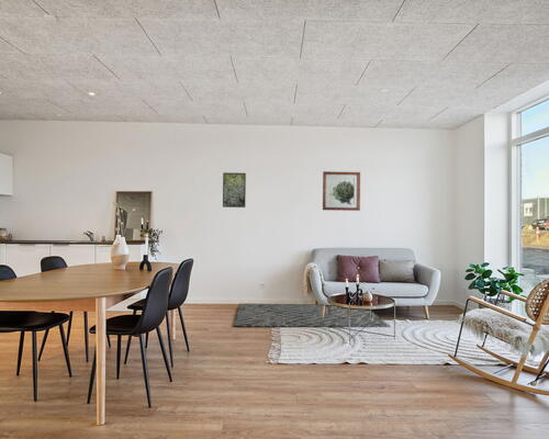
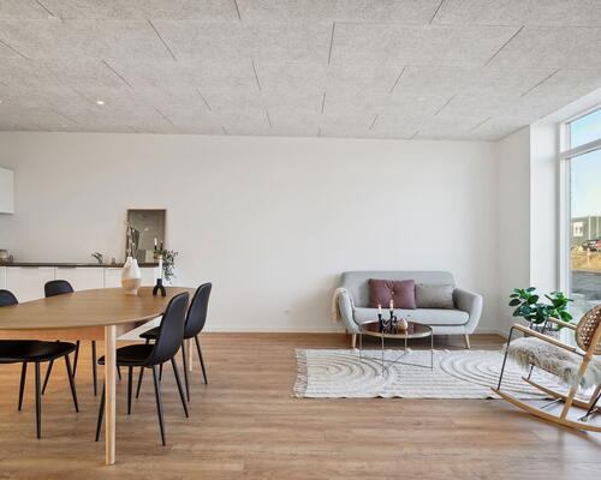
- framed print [222,171,247,209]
- wall art [322,170,361,212]
- rug [233,303,391,328]
